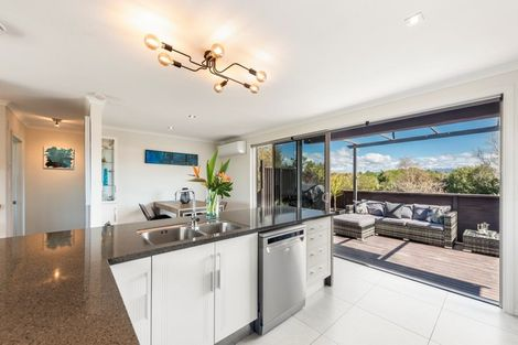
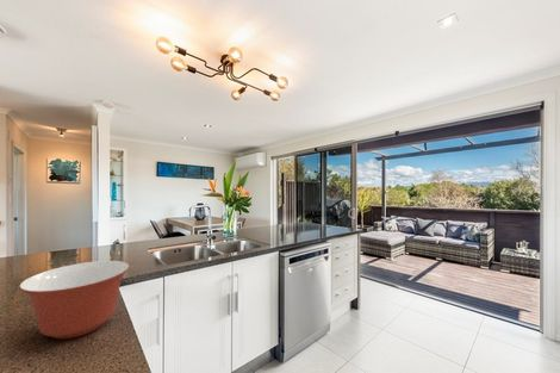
+ mixing bowl [18,260,130,340]
